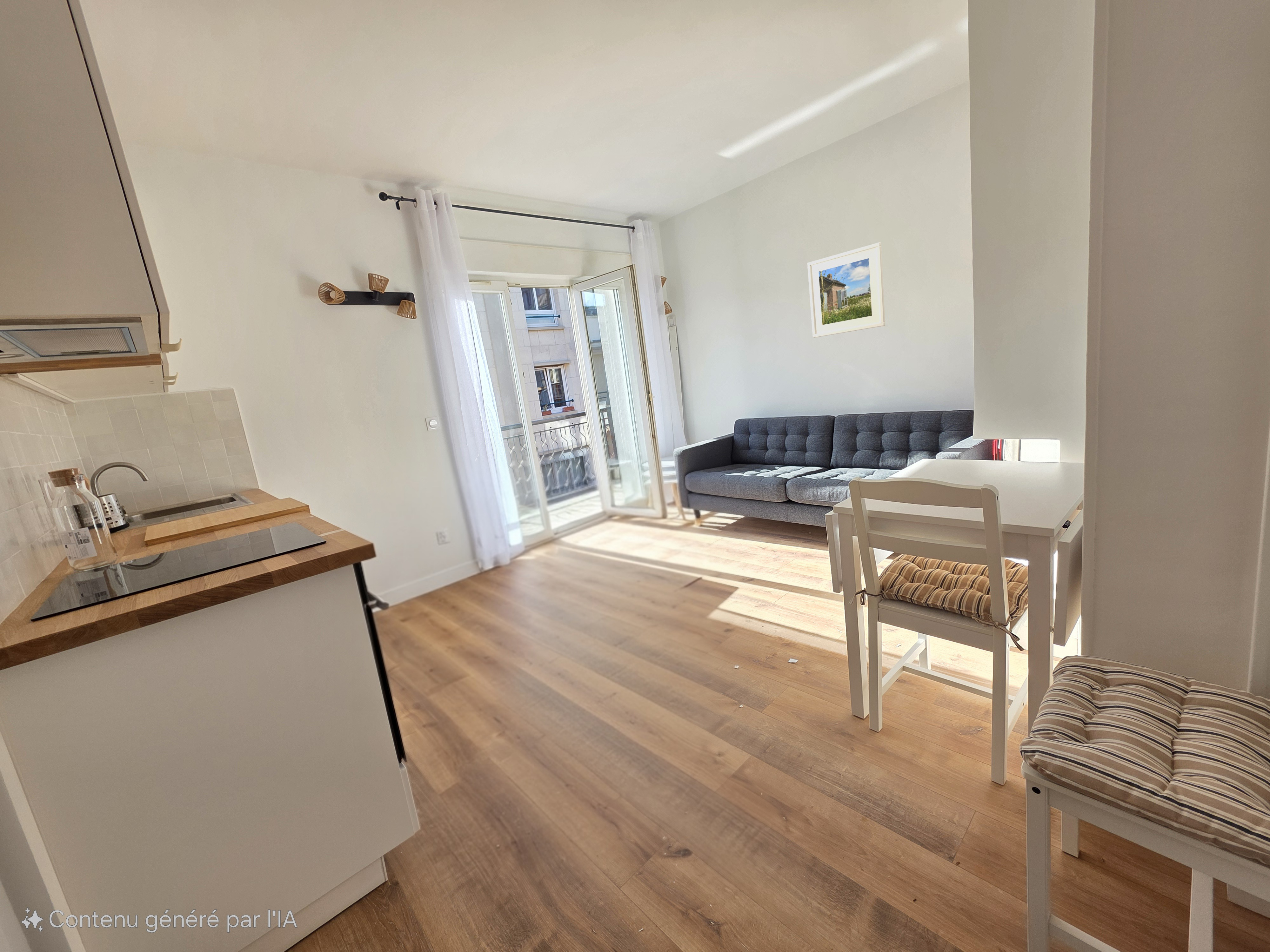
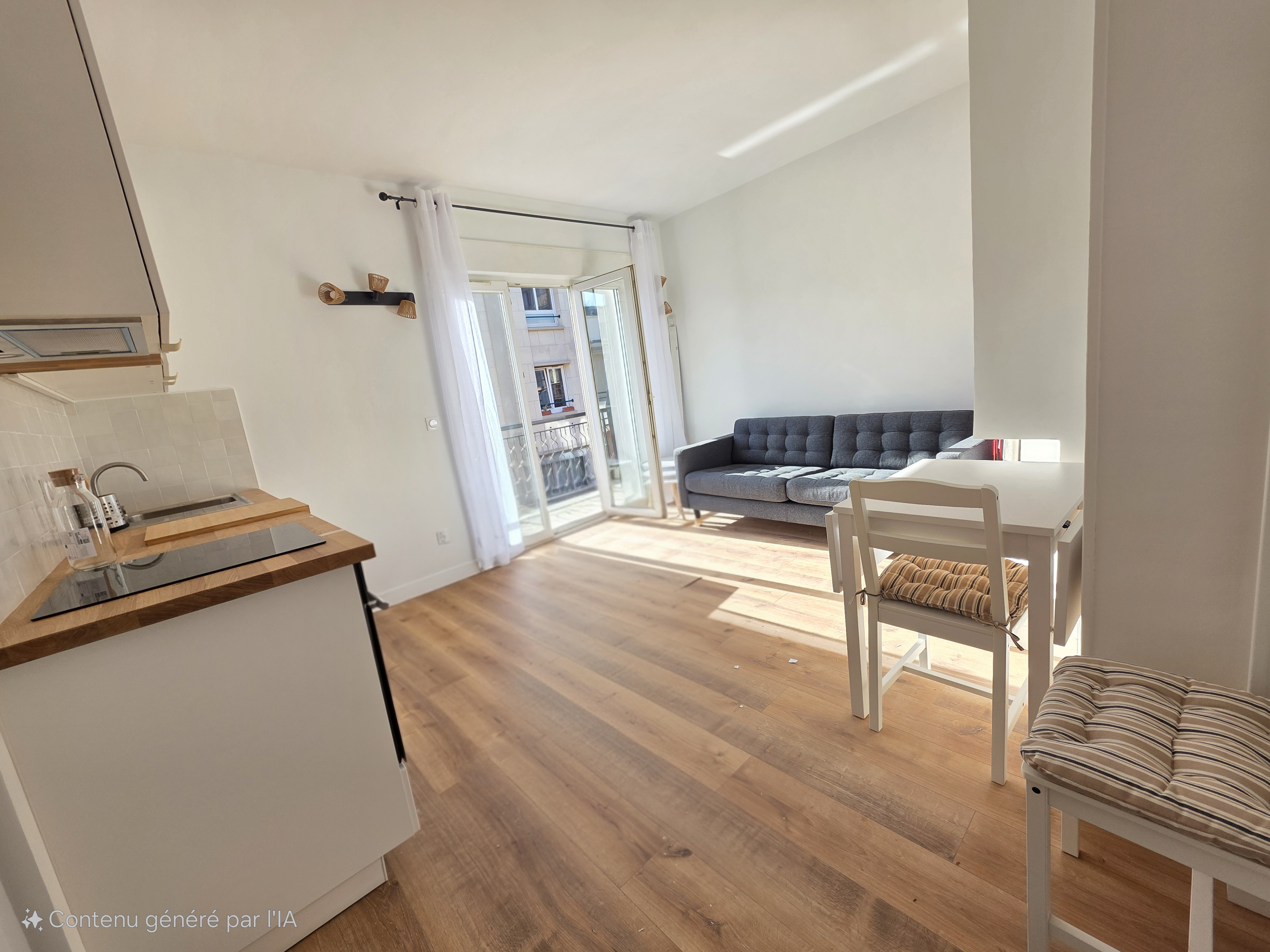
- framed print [807,242,886,338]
